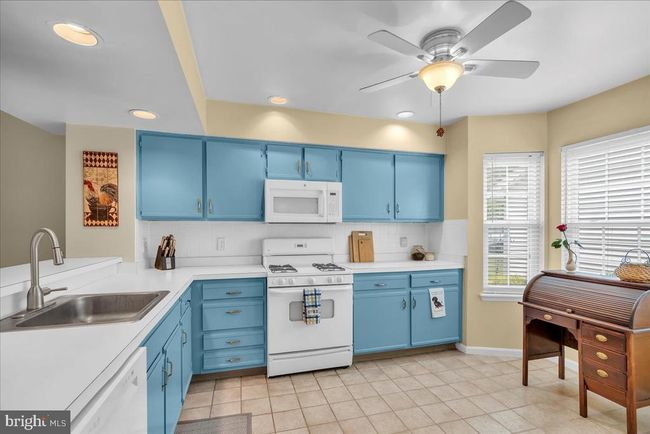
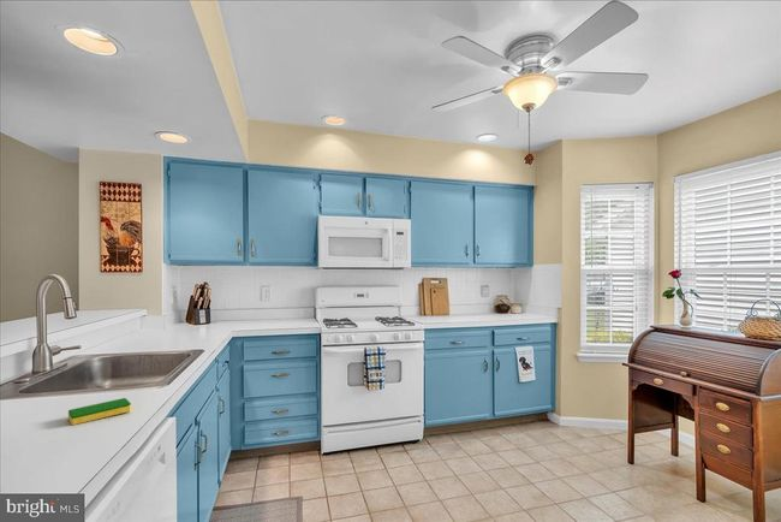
+ dish sponge [67,397,132,426]
